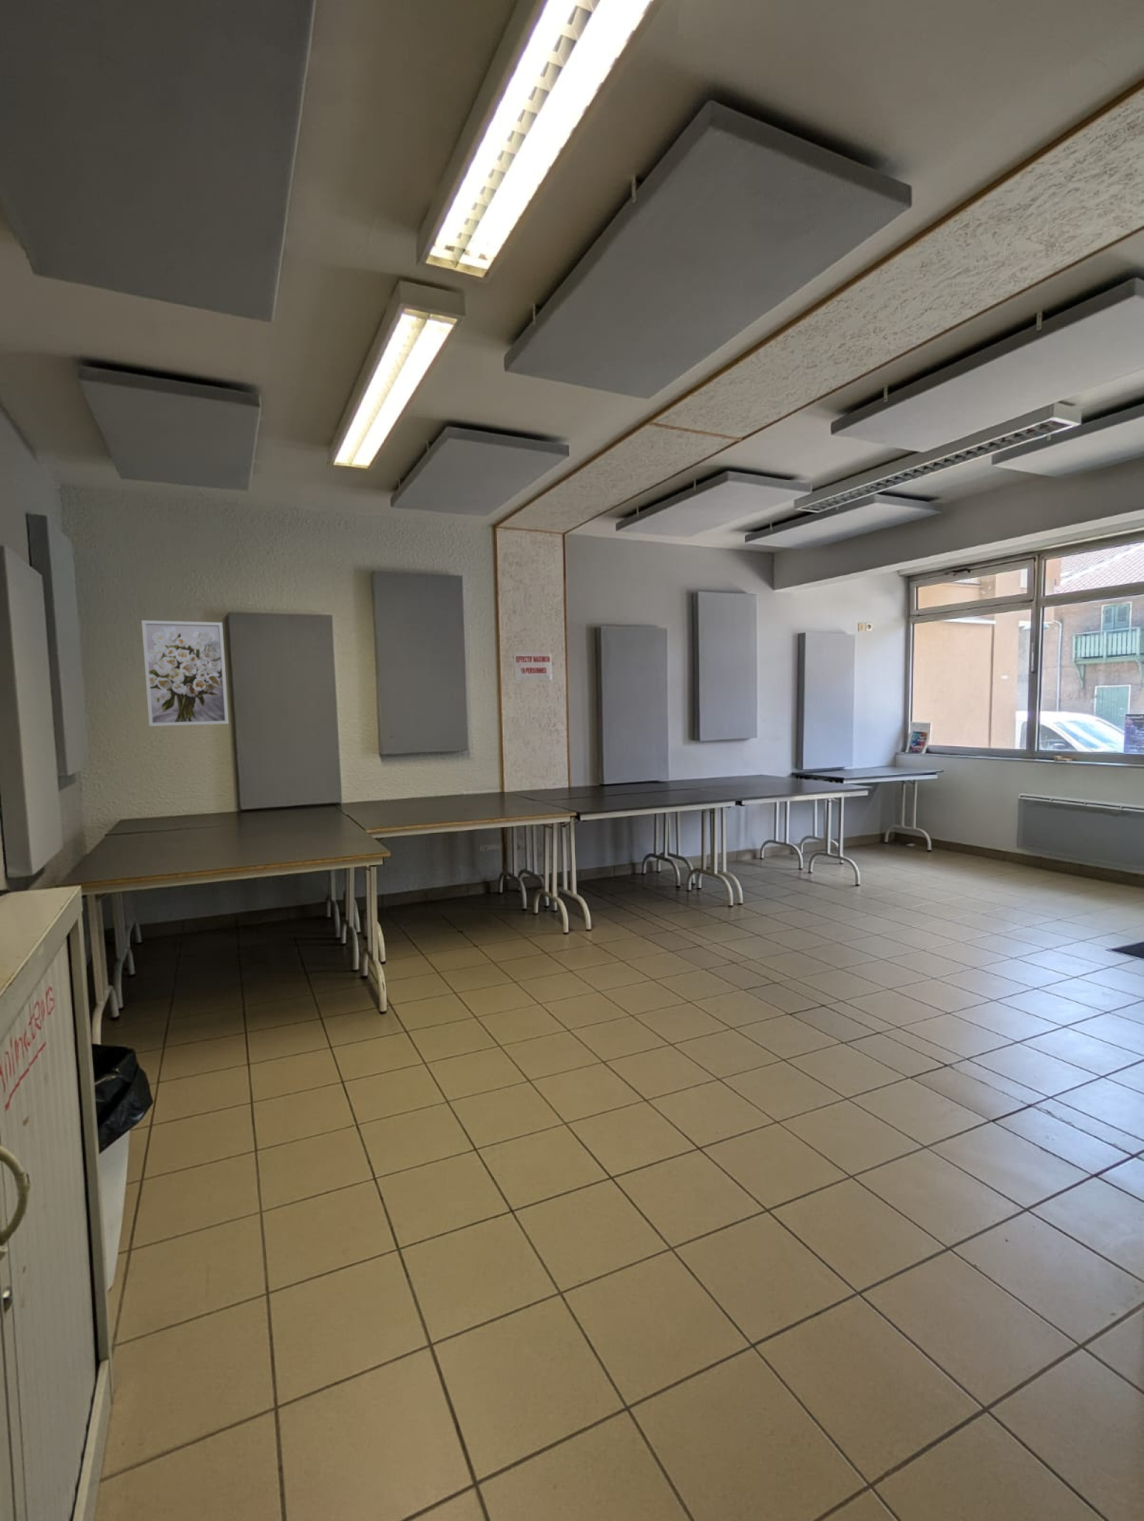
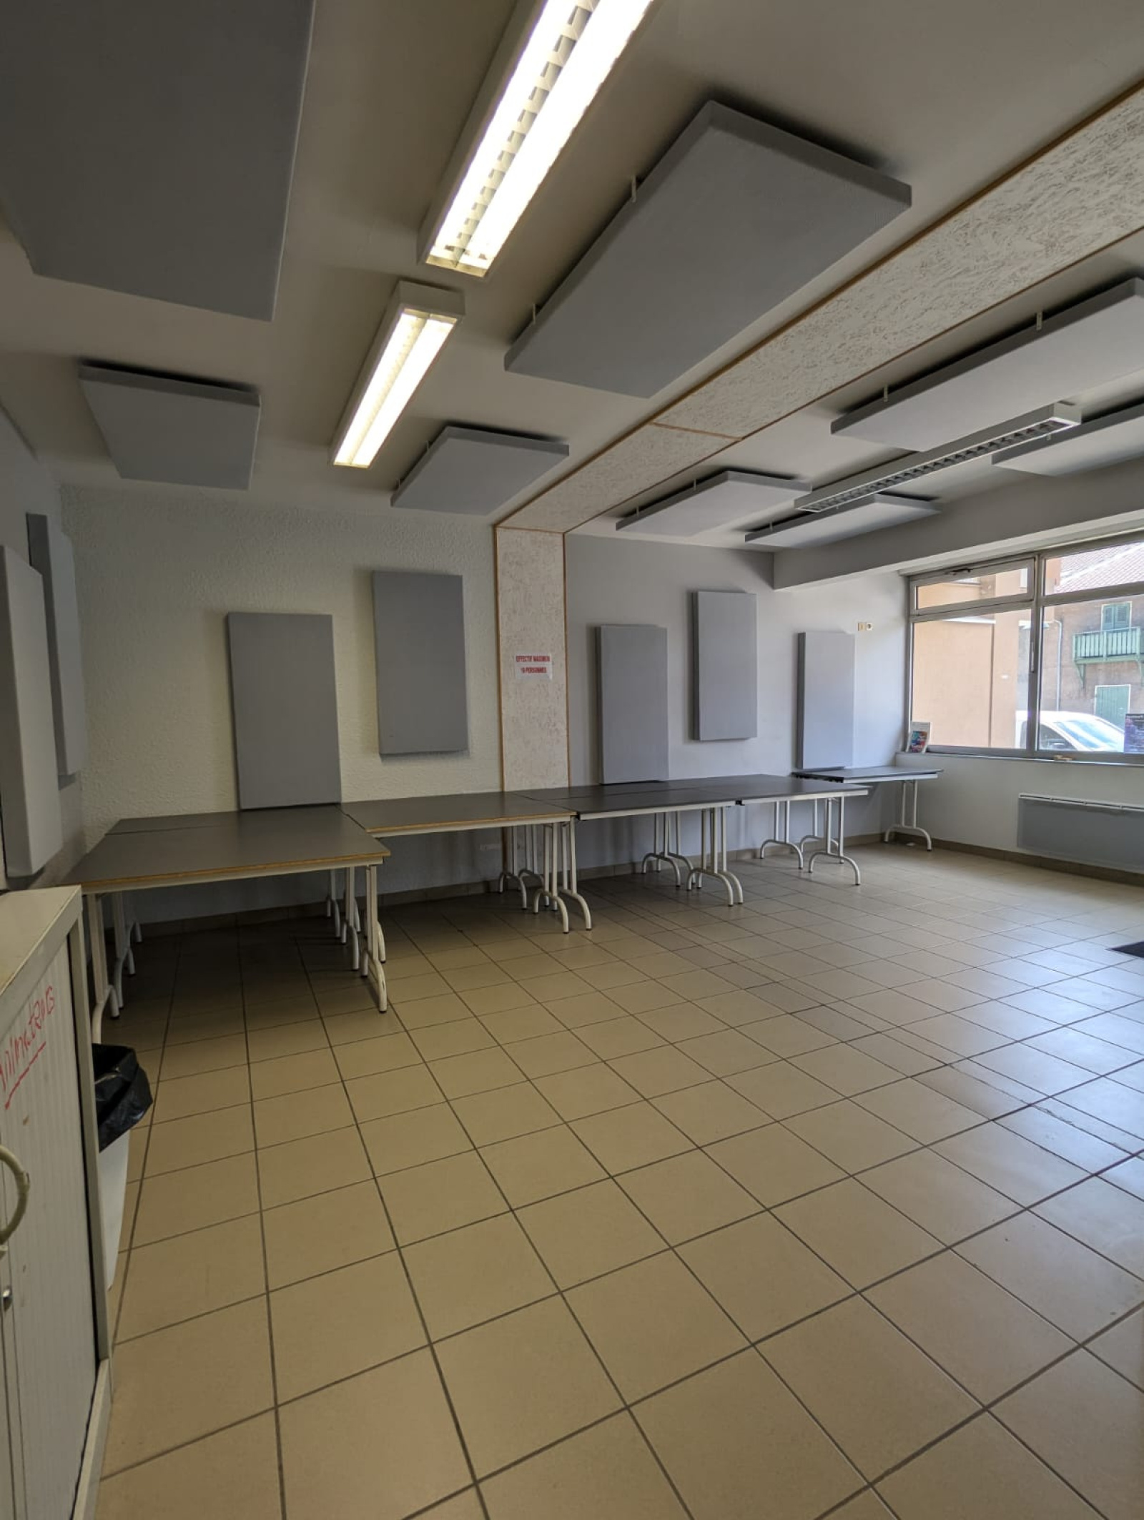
- wall art [141,619,230,727]
